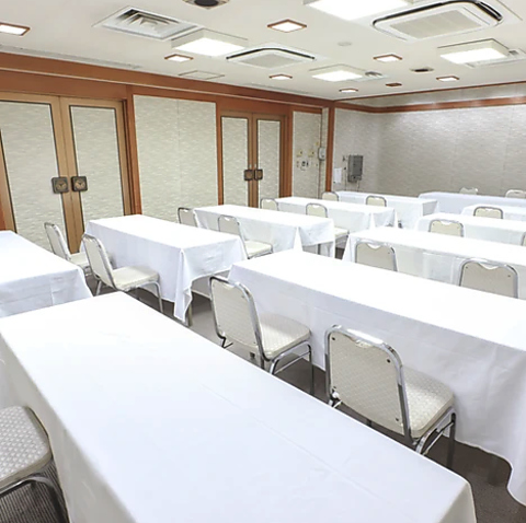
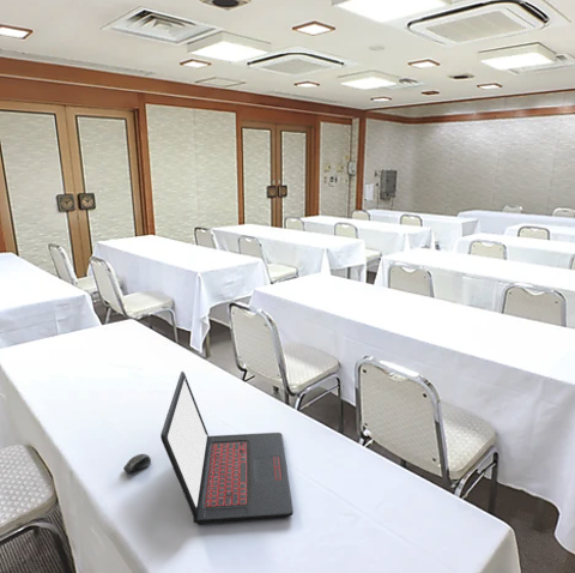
+ computer mouse [122,453,152,475]
+ laptop [159,370,295,525]
